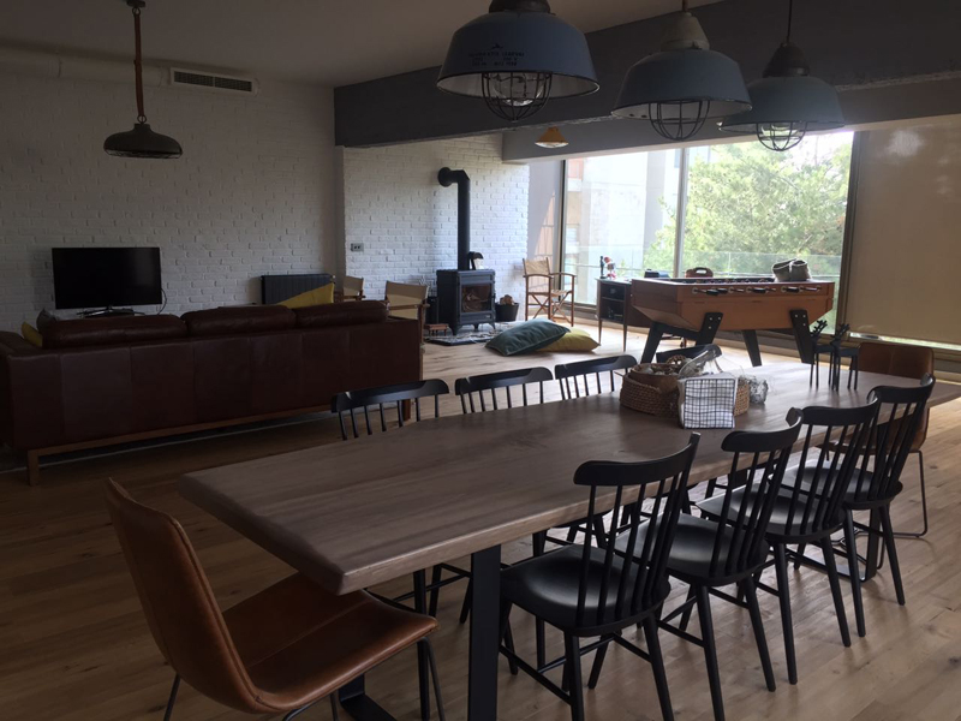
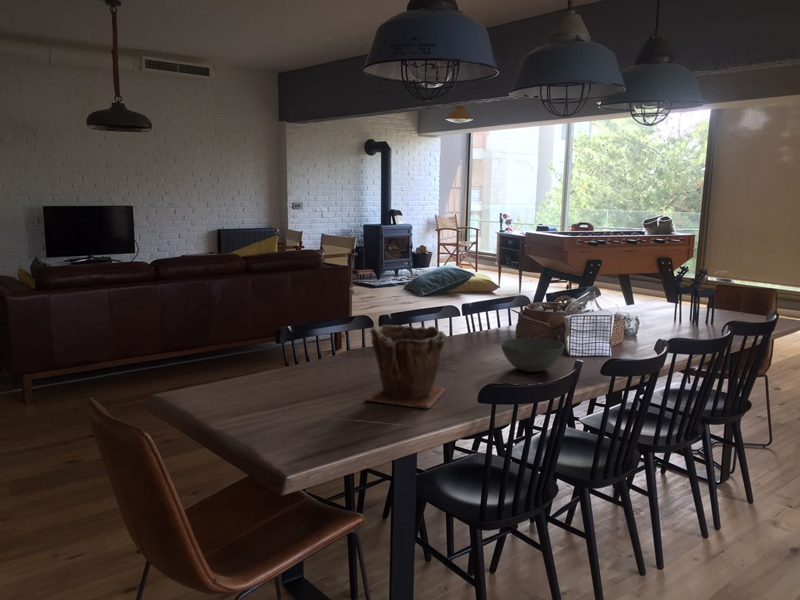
+ plant pot [364,324,447,410]
+ bowl [500,337,566,373]
